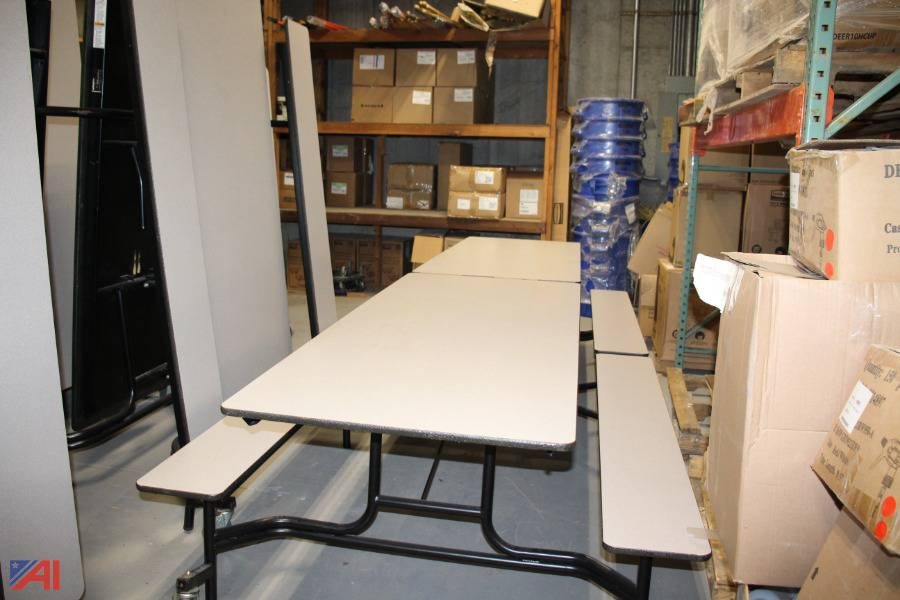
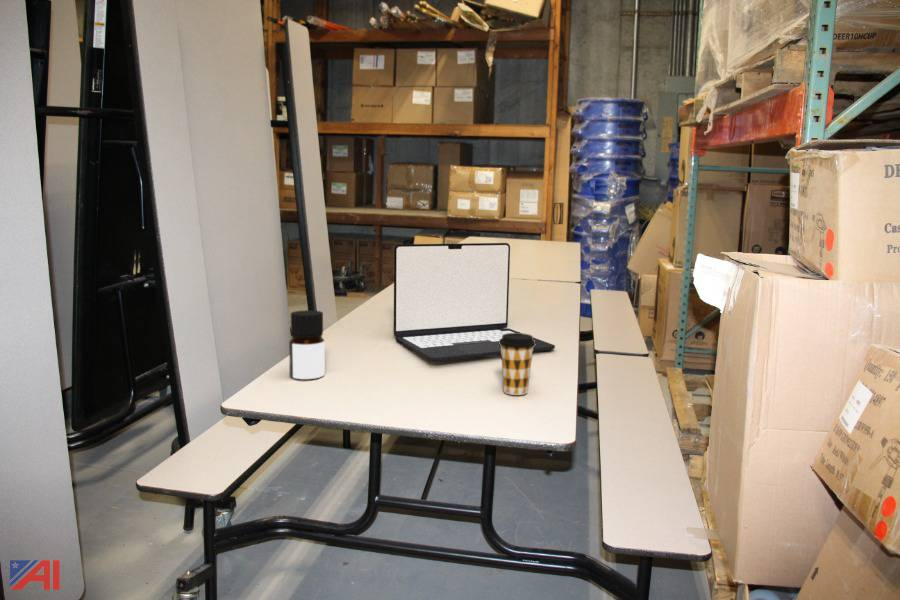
+ laptop [393,242,556,362]
+ bottle [288,309,326,380]
+ coffee cup [499,332,536,396]
